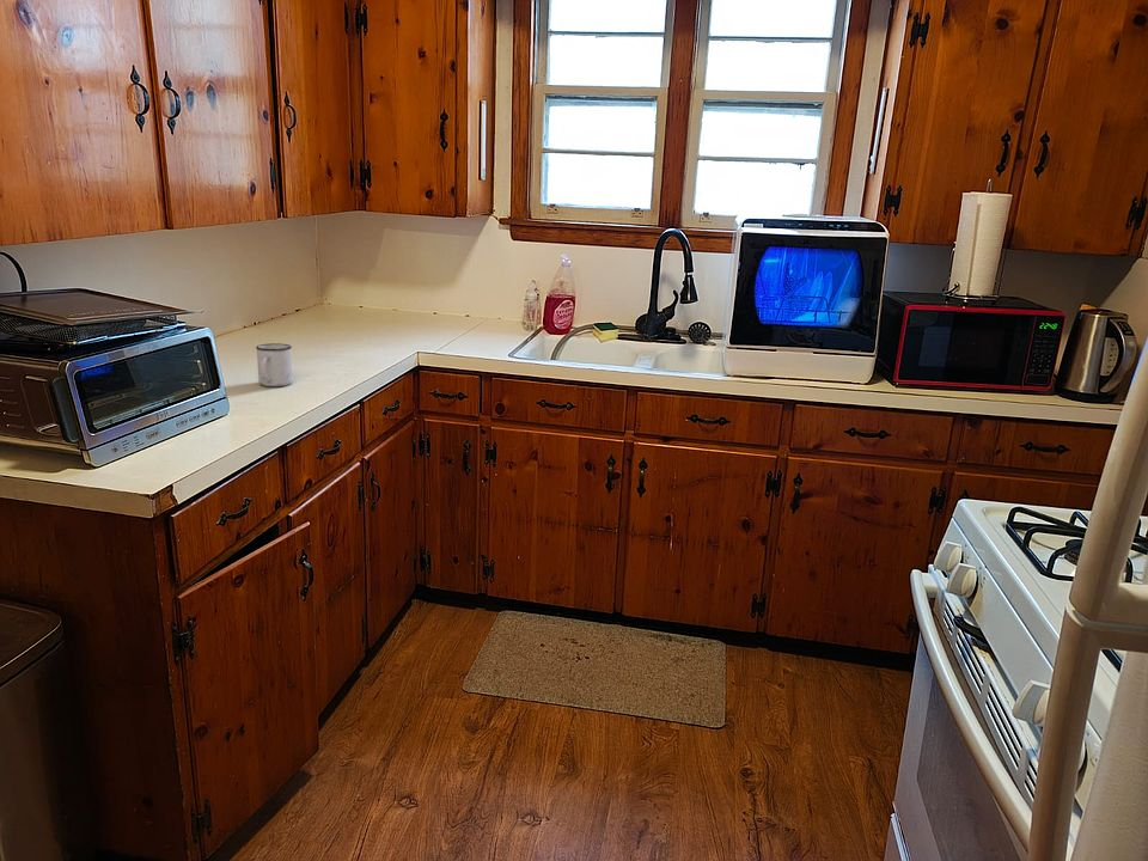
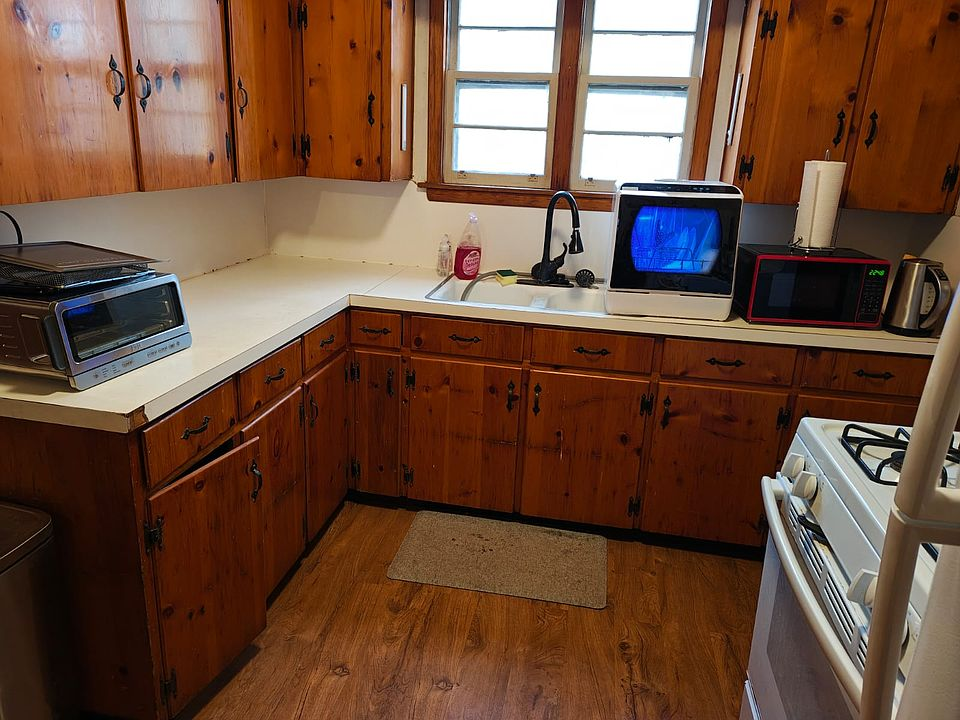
- mug [255,342,294,387]
